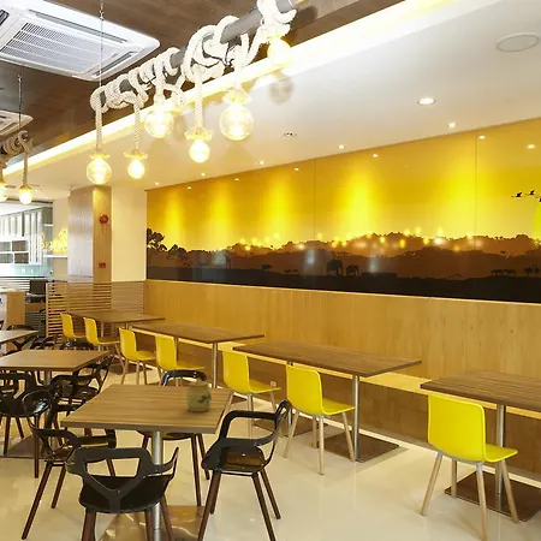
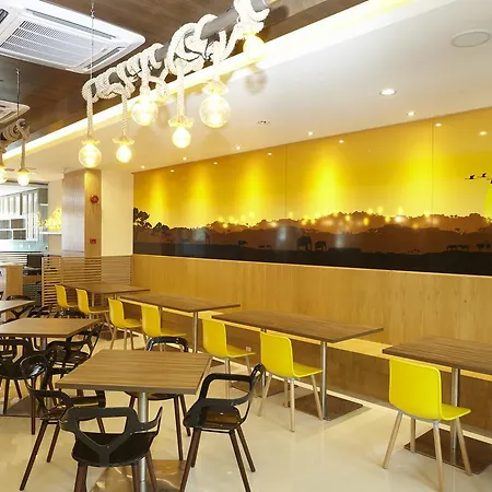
- jar [185,376,213,412]
